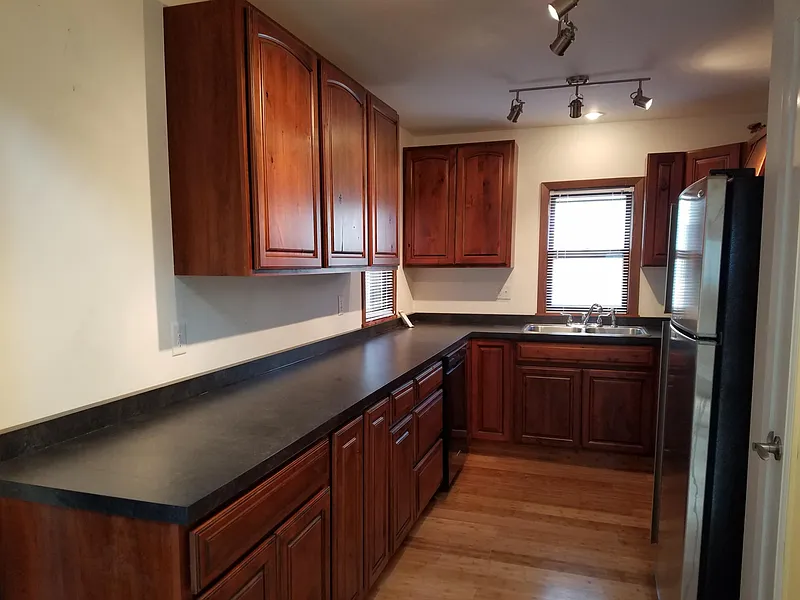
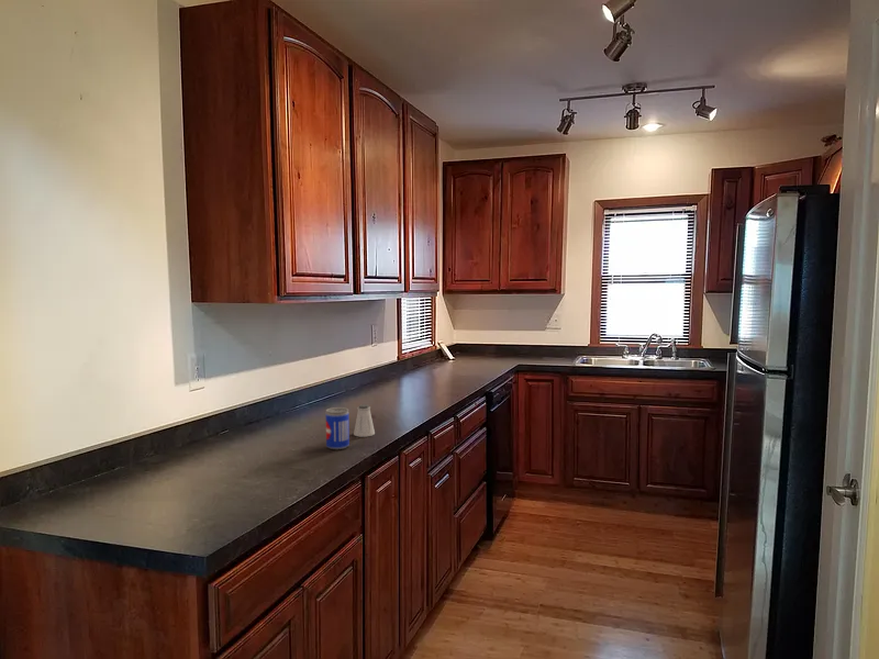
+ beer can [324,406,351,450]
+ saltshaker [353,403,376,438]
